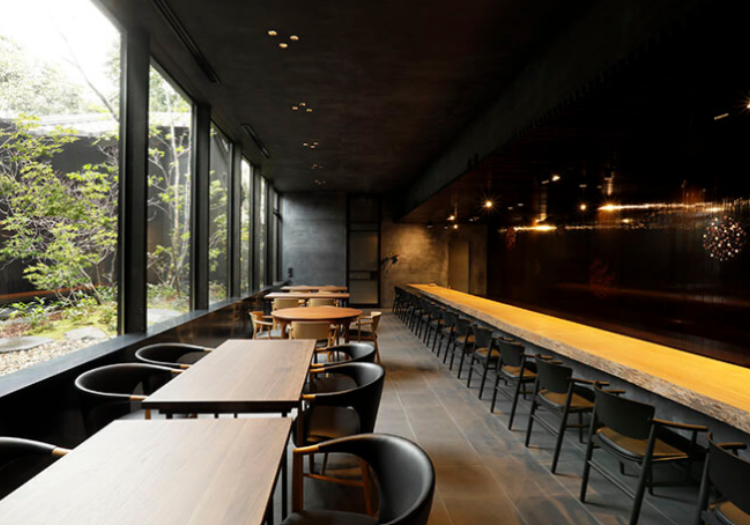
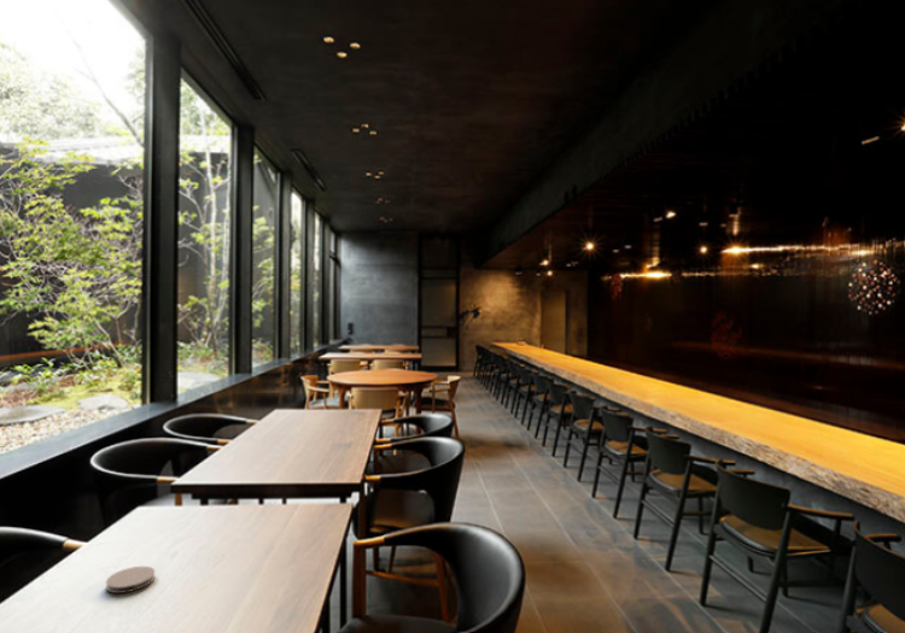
+ coaster [105,565,156,594]
